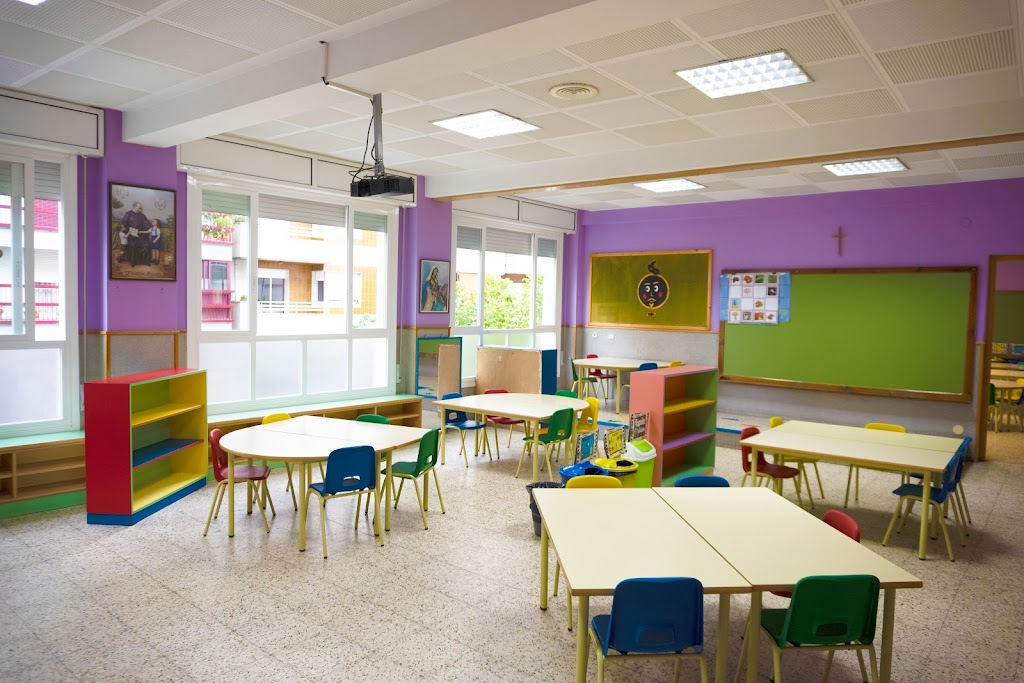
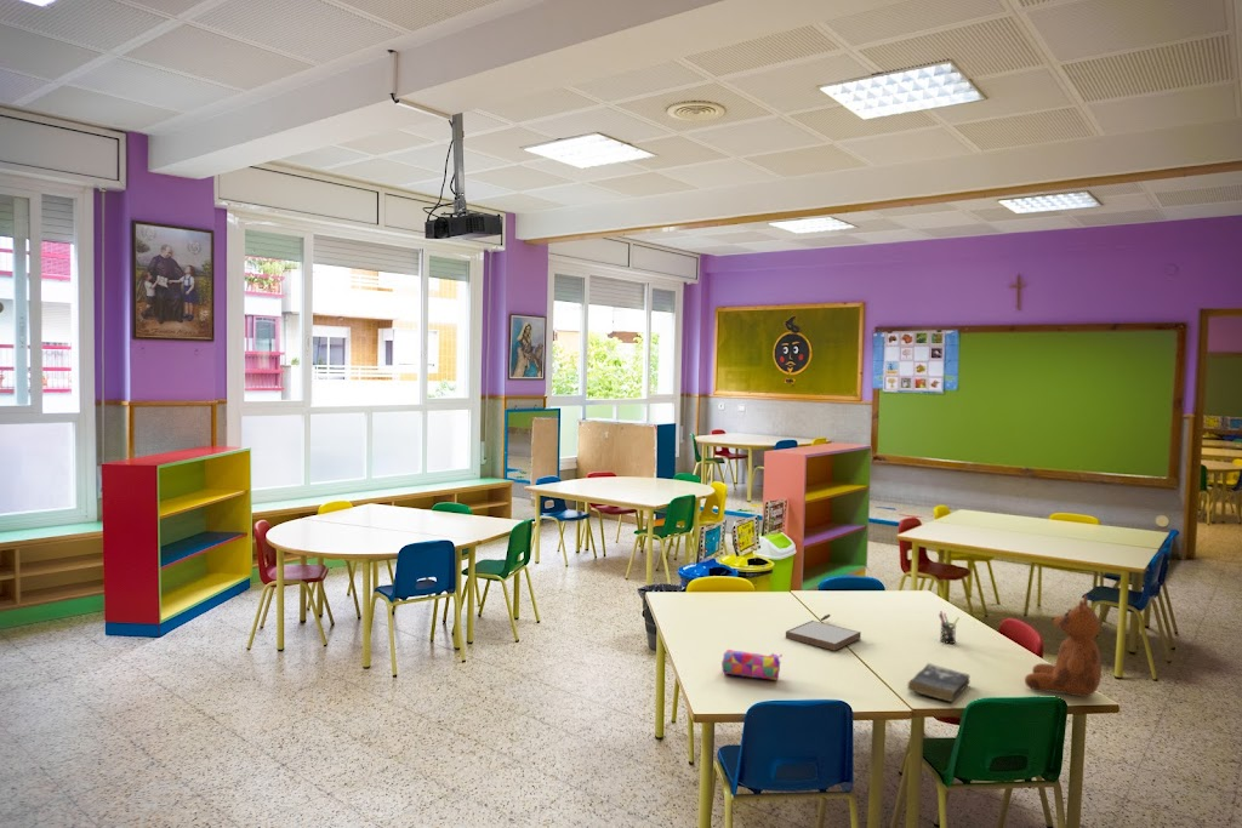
+ pencil case [720,649,784,681]
+ teddy bear [1024,594,1103,697]
+ puzzle [785,613,862,652]
+ book [906,662,972,703]
+ pen holder [938,610,961,645]
